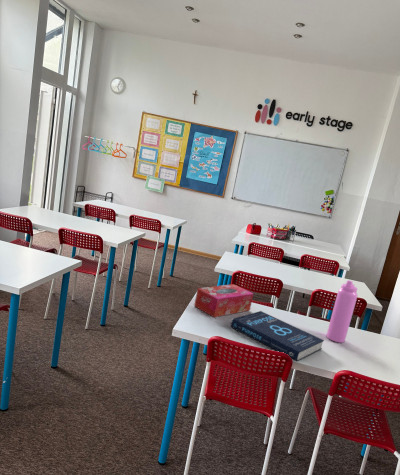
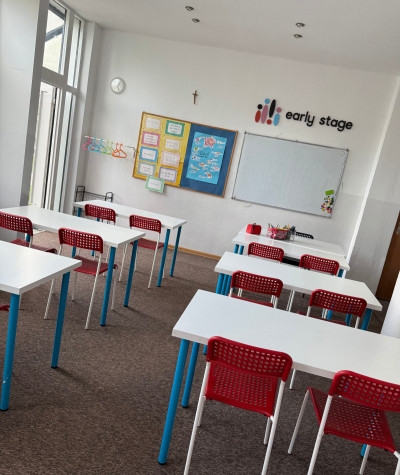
- tissue box [193,283,254,318]
- water bottle [326,279,358,344]
- book [230,310,325,362]
